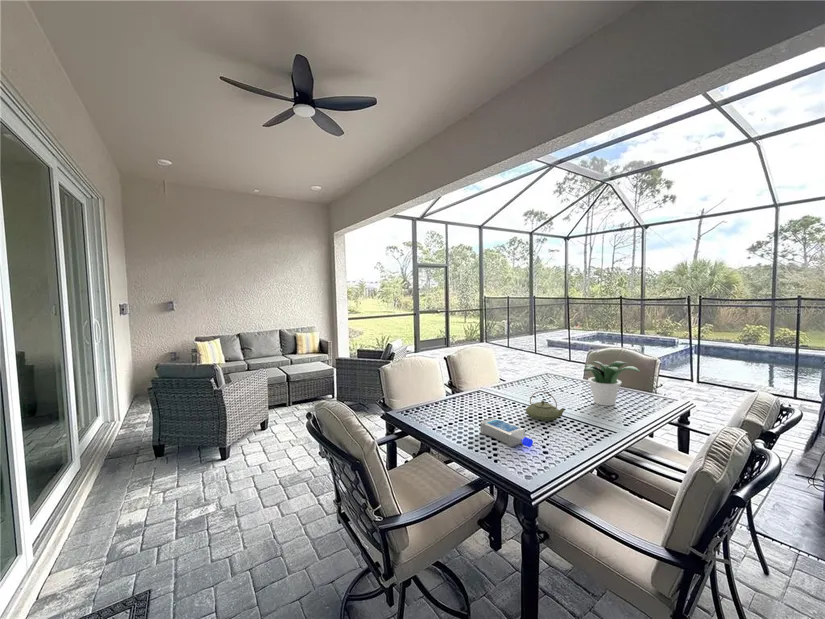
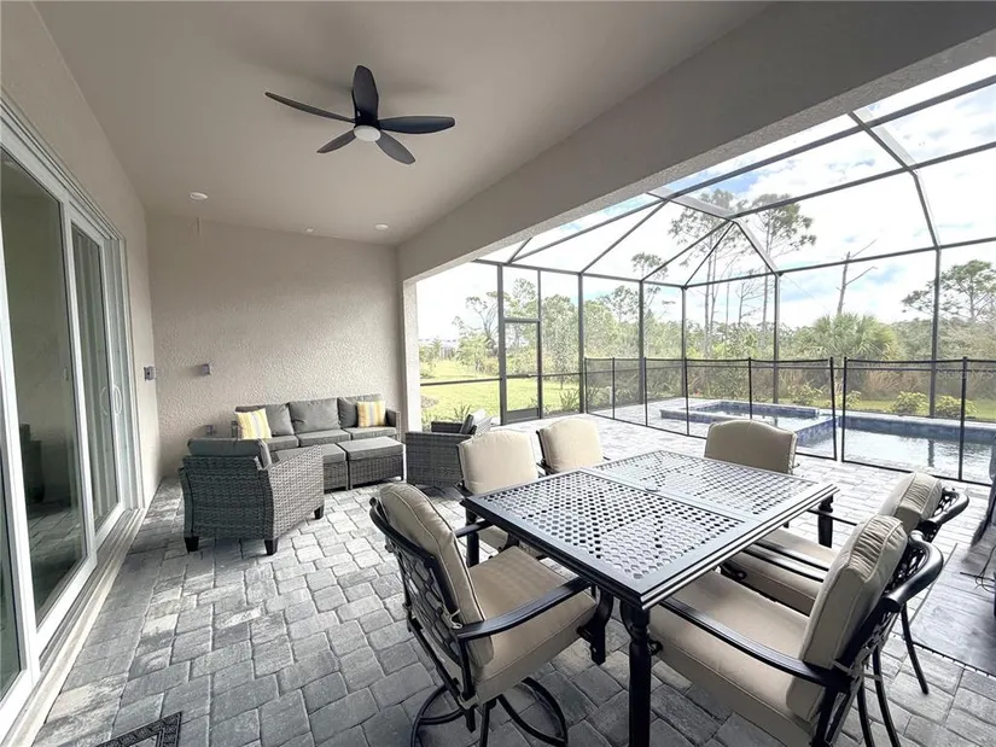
- potted plant [582,360,641,407]
- teapot [525,390,567,422]
- water bottle [480,416,534,448]
